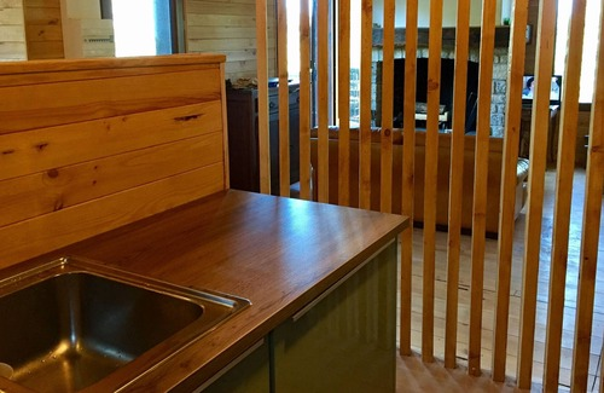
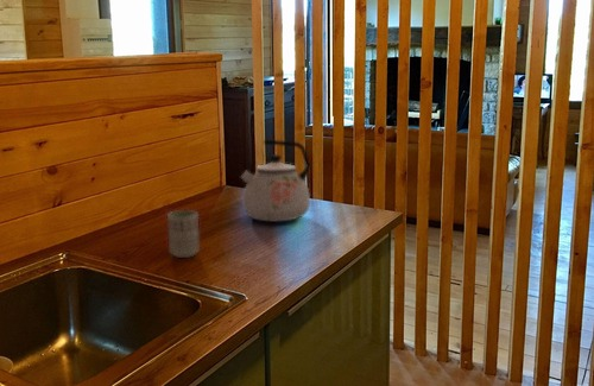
+ cup [166,209,201,259]
+ kettle [239,139,311,222]
